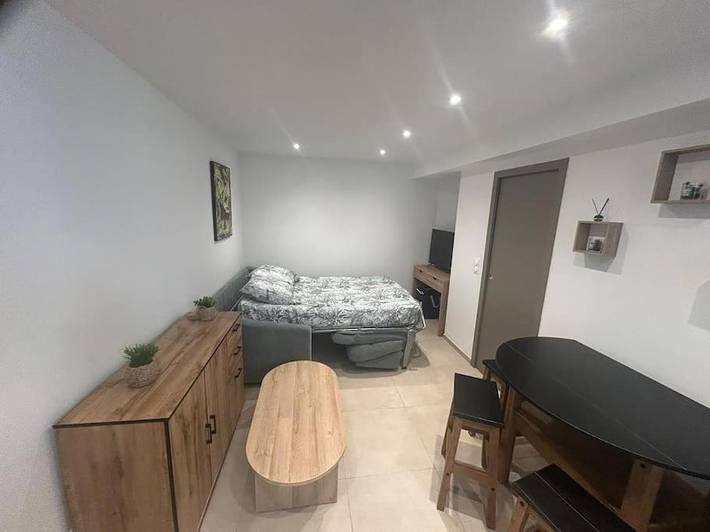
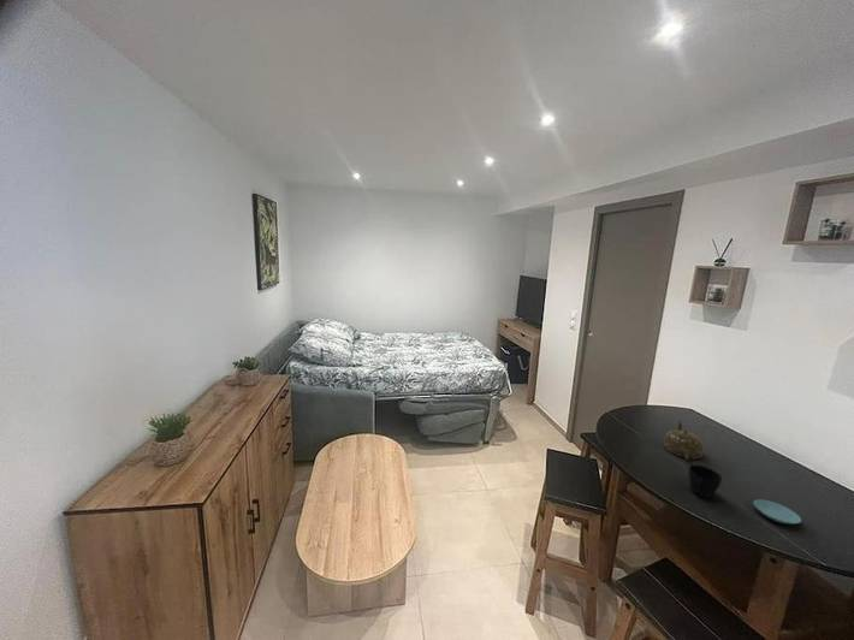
+ saucer [752,498,802,526]
+ cup [687,464,723,499]
+ teapot [663,417,705,462]
